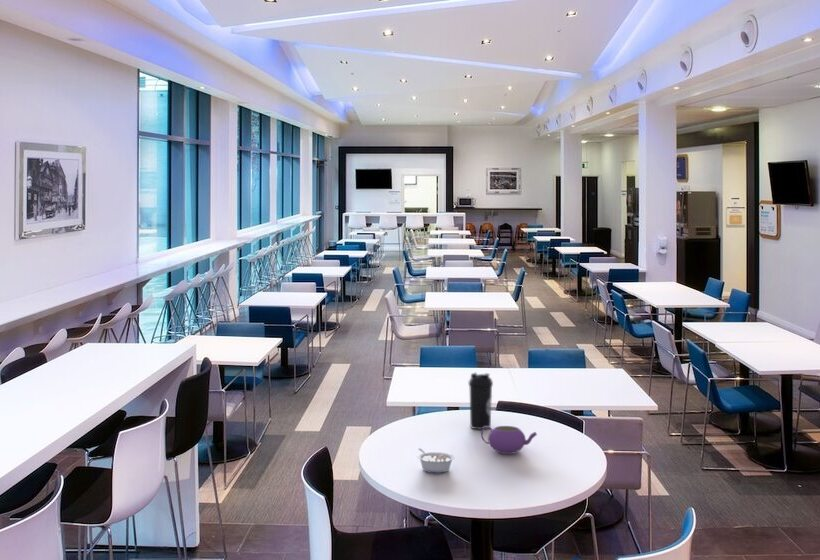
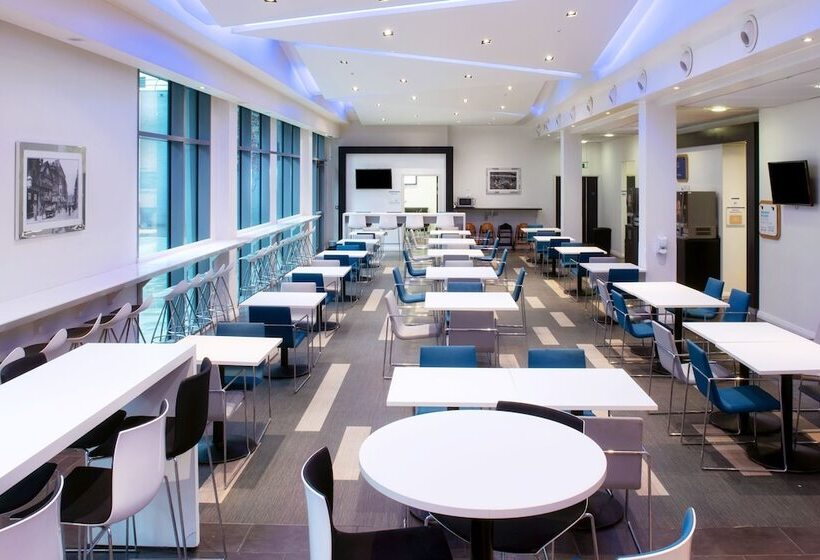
- legume [416,447,456,474]
- teapot [480,425,538,455]
- water bottle [468,371,494,430]
